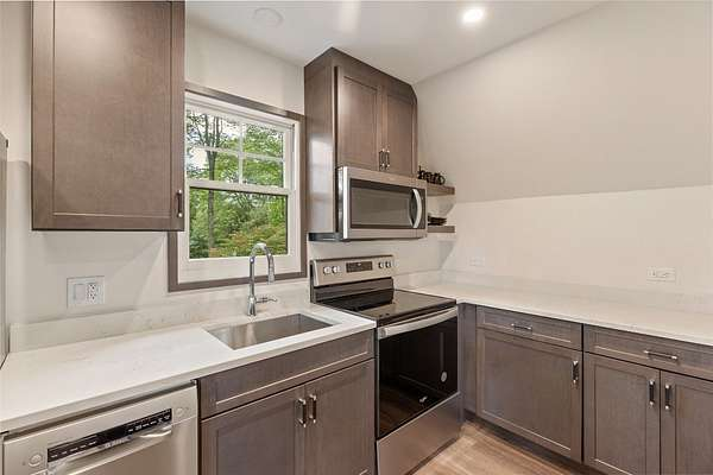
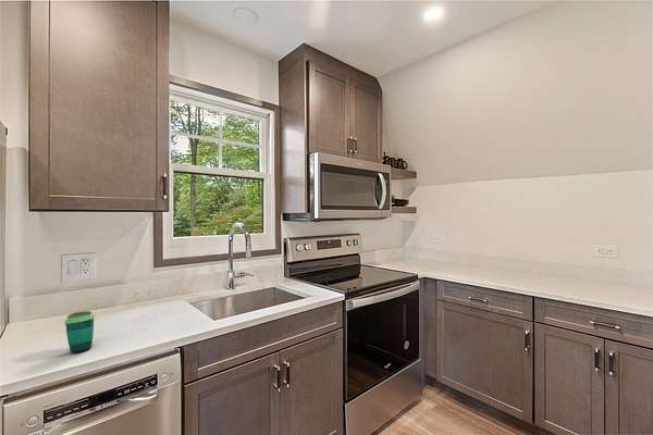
+ cup [63,310,96,355]
